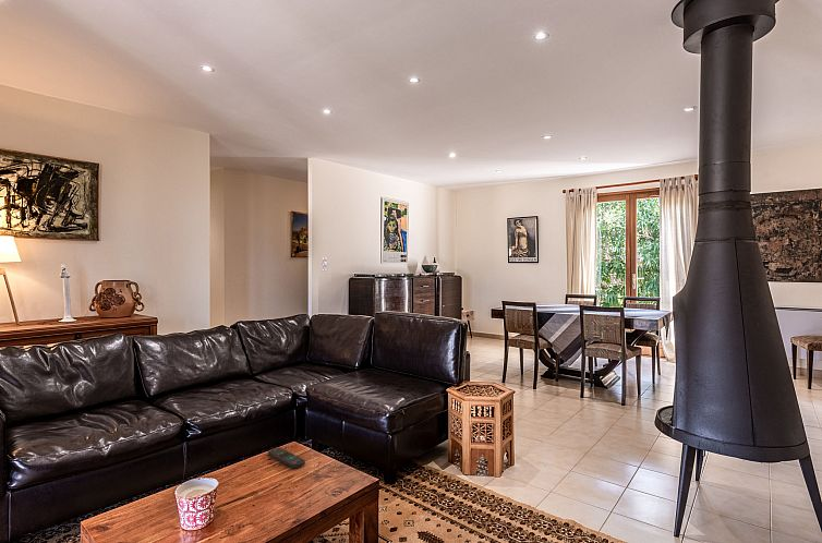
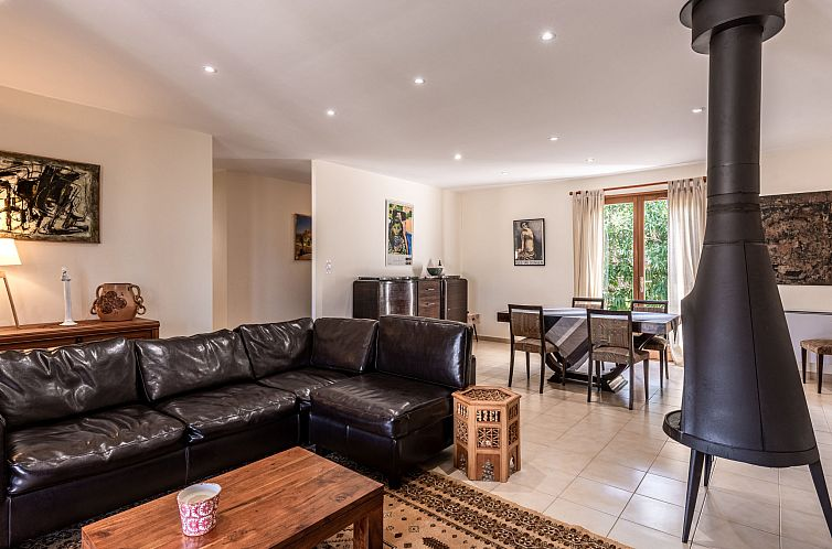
- remote control [267,446,306,470]
